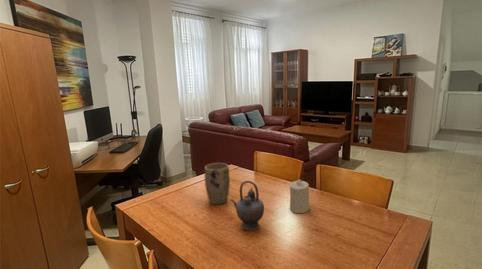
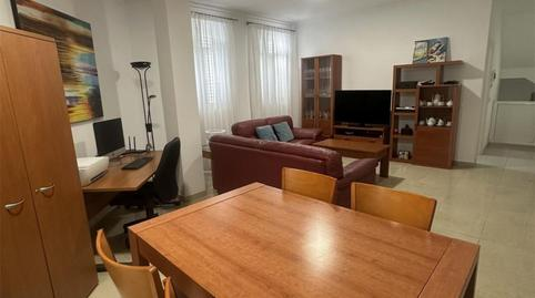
- teapot [229,180,265,232]
- plant pot [204,162,231,205]
- candle [289,178,310,214]
